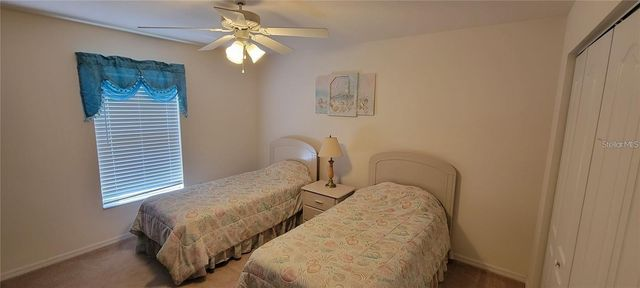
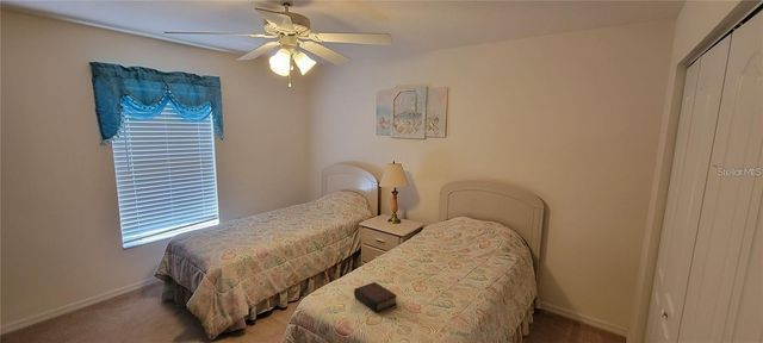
+ book [353,281,398,313]
